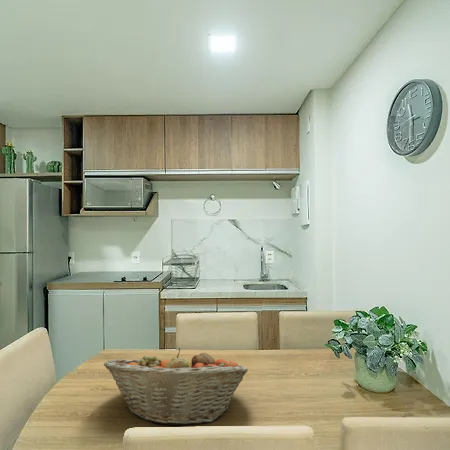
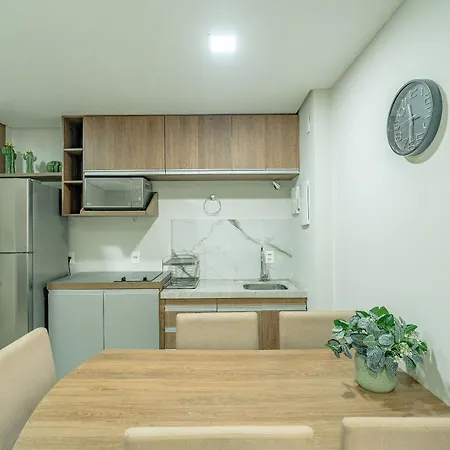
- fruit basket [103,347,249,426]
